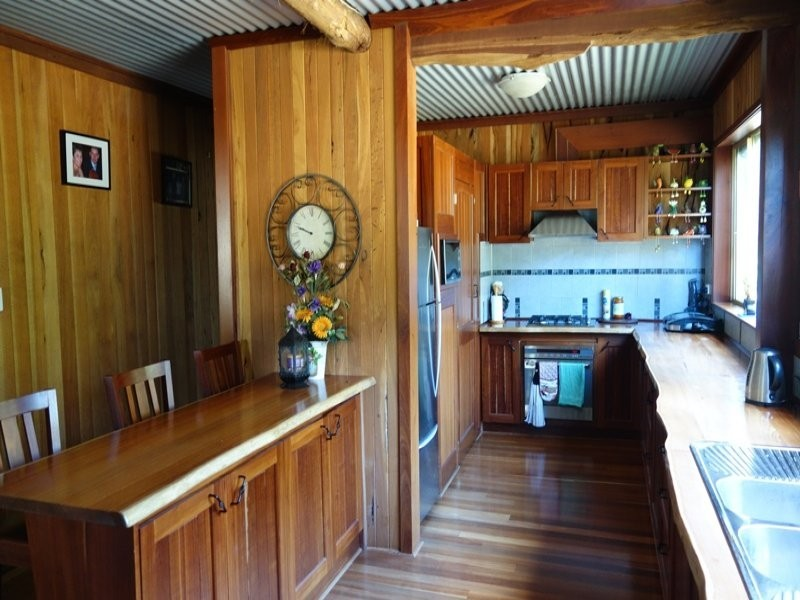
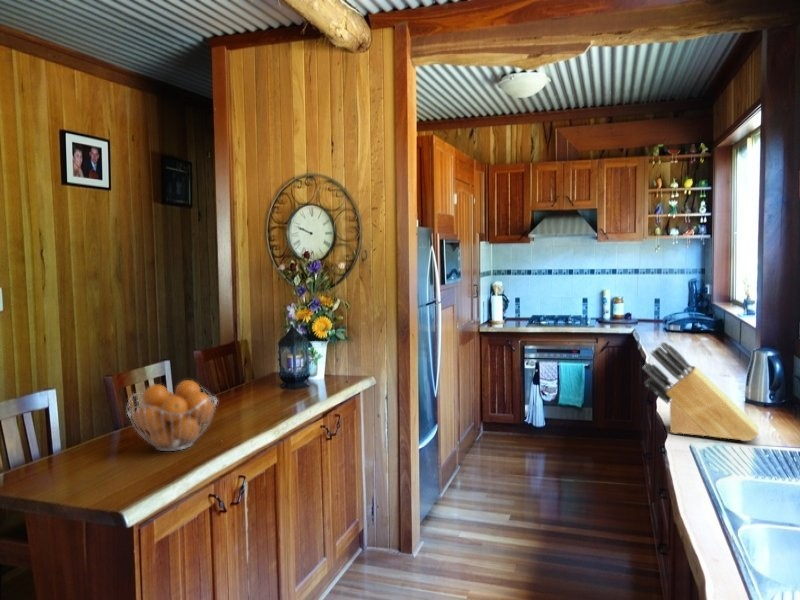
+ knife block [641,341,760,442]
+ fruit basket [126,379,218,452]
